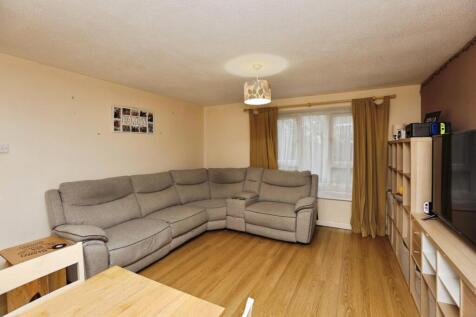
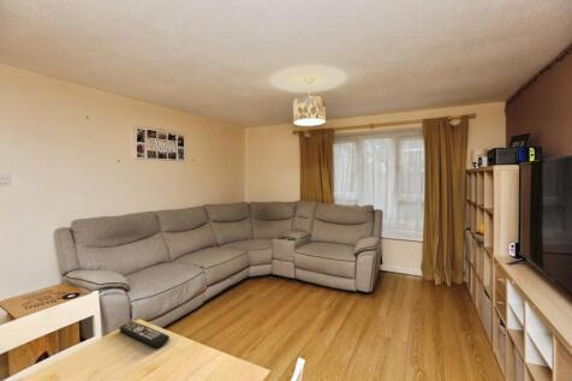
+ remote control [118,321,171,349]
